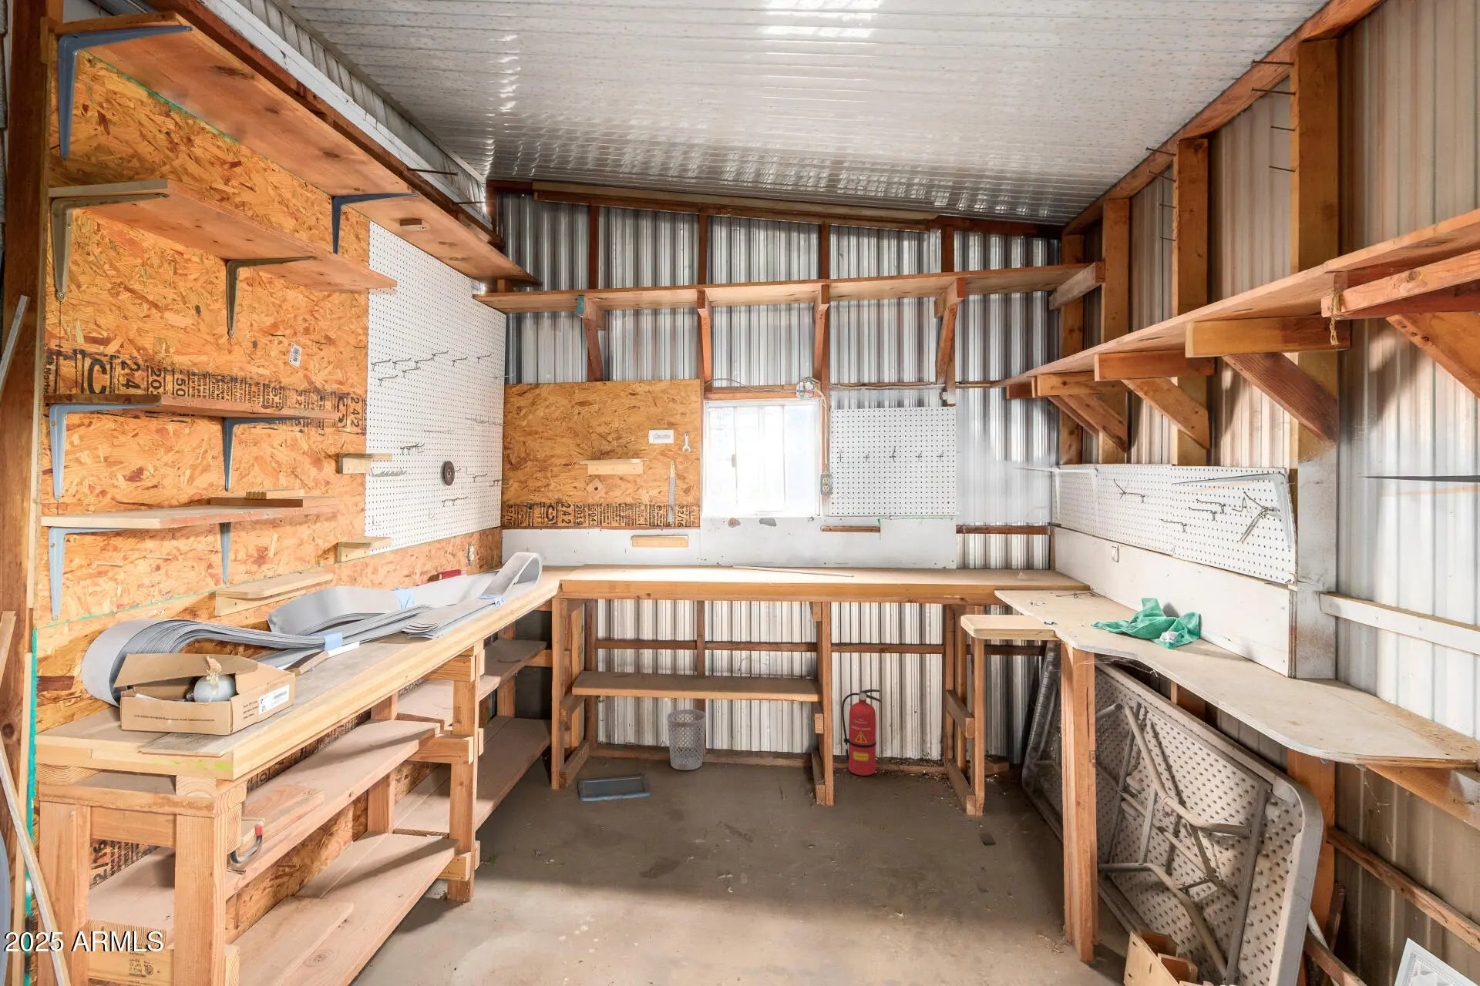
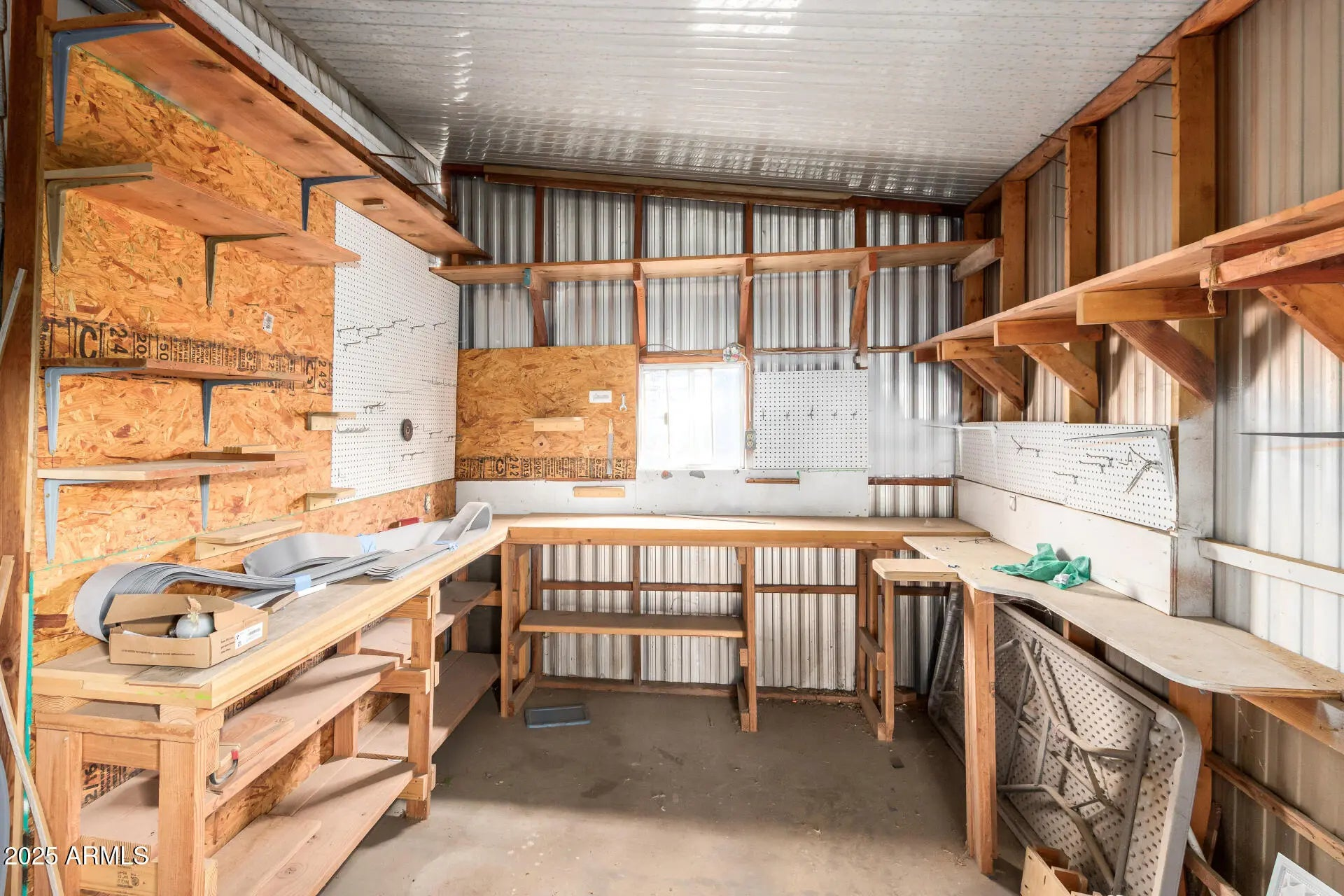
- fire extinguisher [841,689,883,777]
- wastebasket [666,709,707,771]
